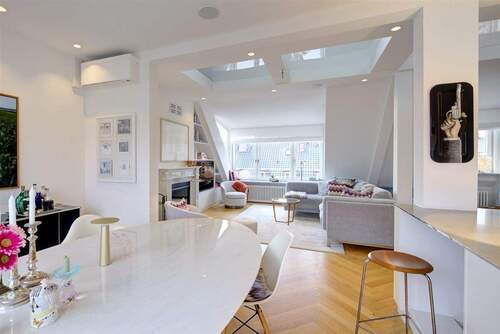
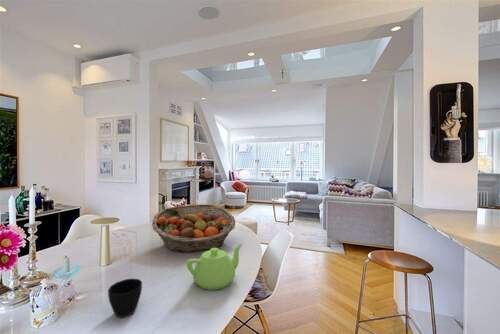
+ fruit basket [151,203,236,254]
+ teapot [186,243,243,291]
+ cup [107,277,143,319]
